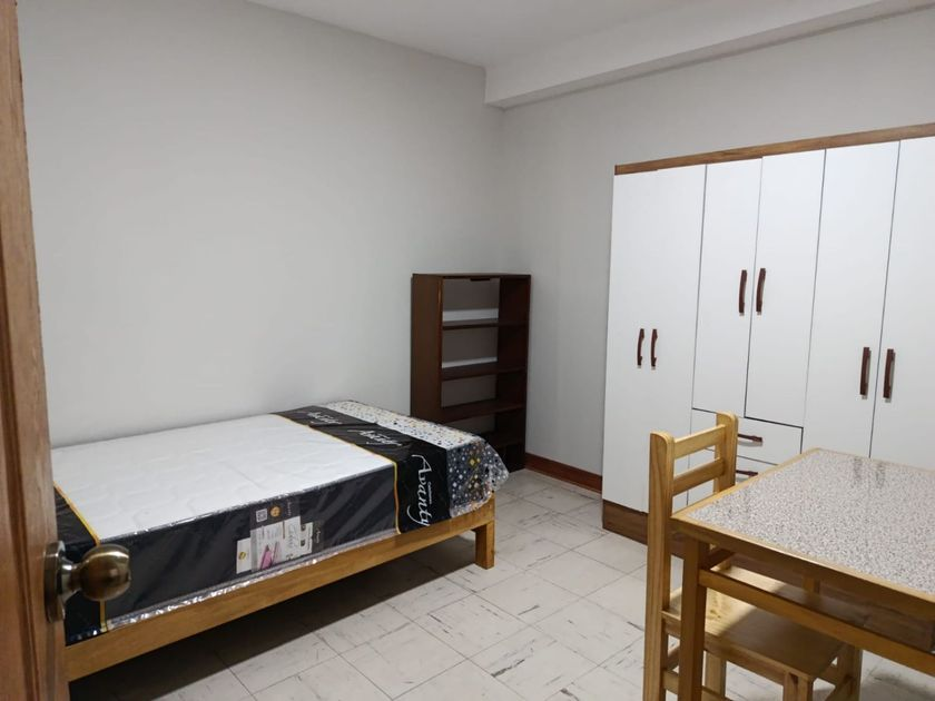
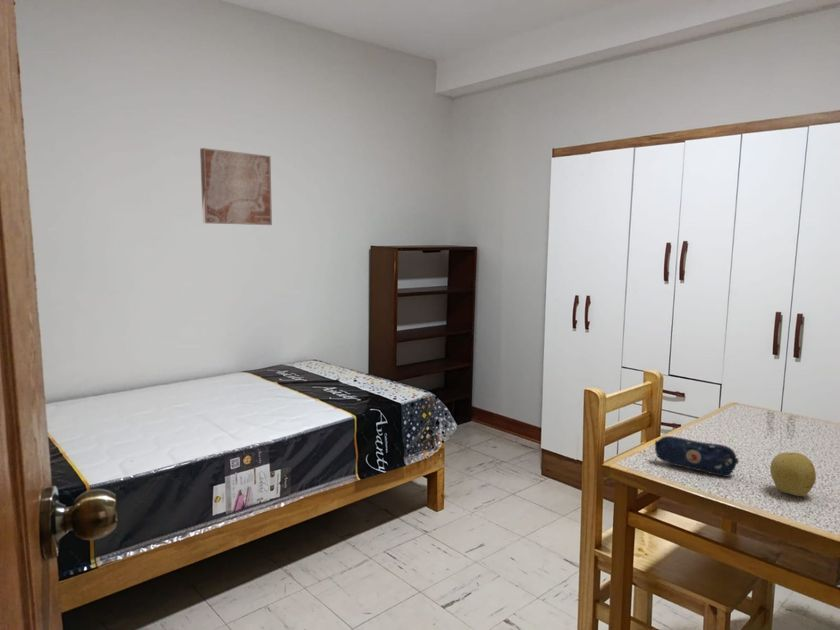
+ fruit [769,451,817,497]
+ wall art [199,147,273,226]
+ pencil case [654,435,740,478]
